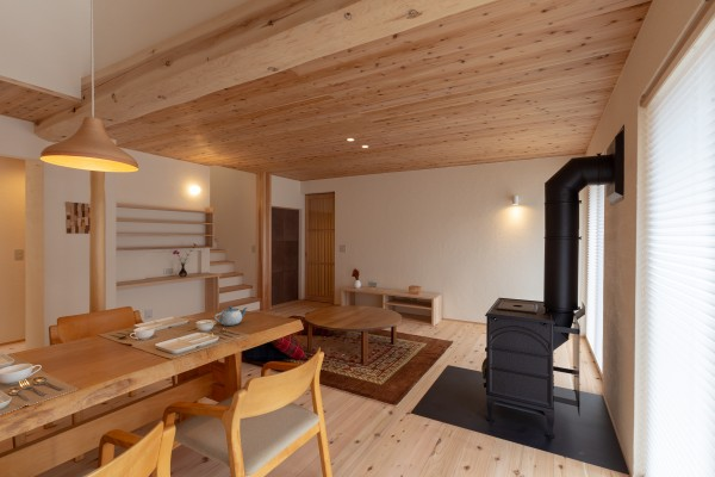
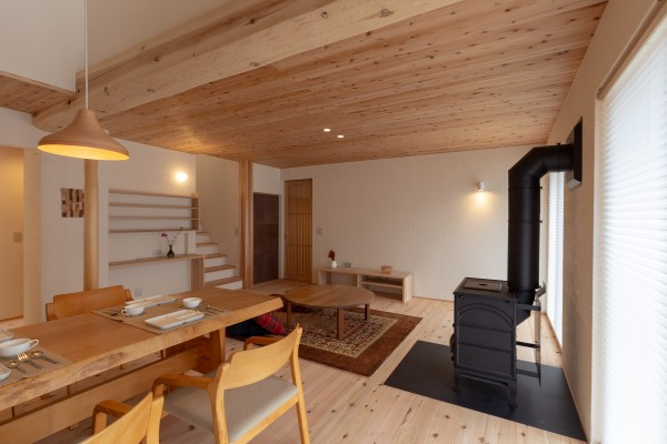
- chinaware [213,305,248,327]
